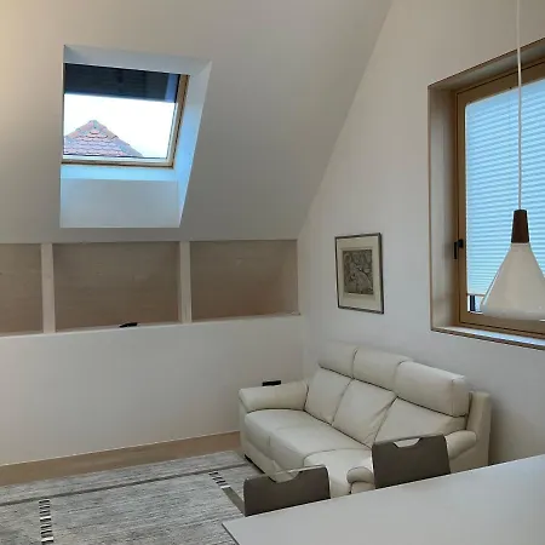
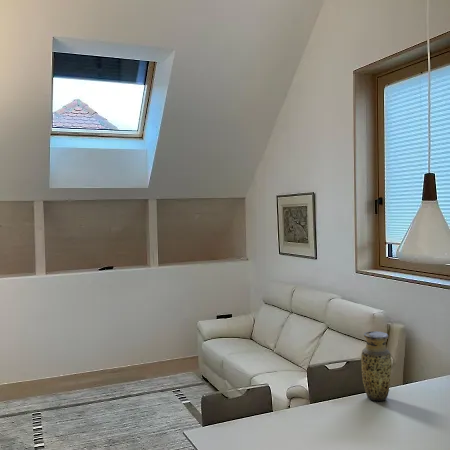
+ vase [360,330,392,402]
